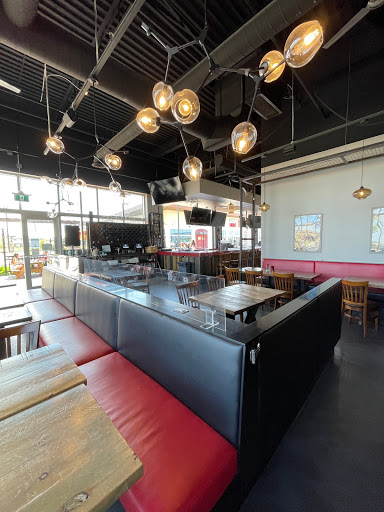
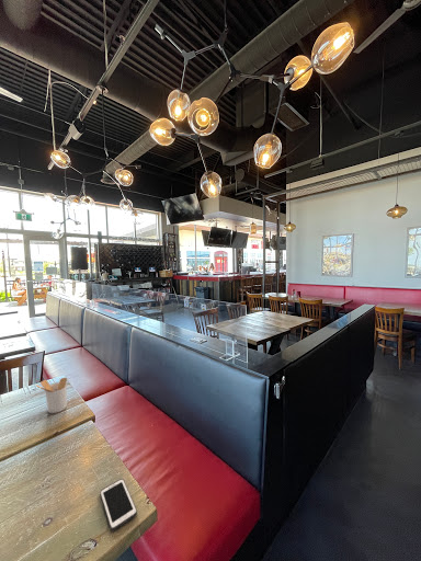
+ utensil holder [35,377,68,414]
+ cell phone [99,478,138,531]
